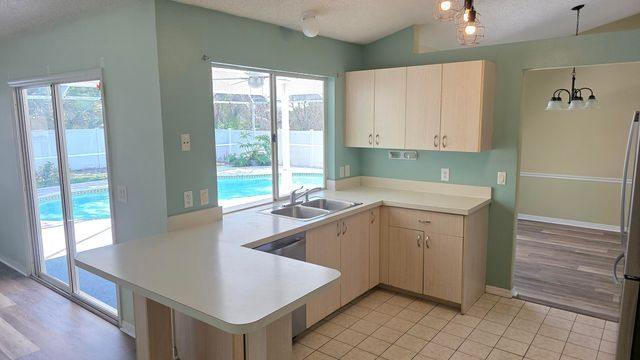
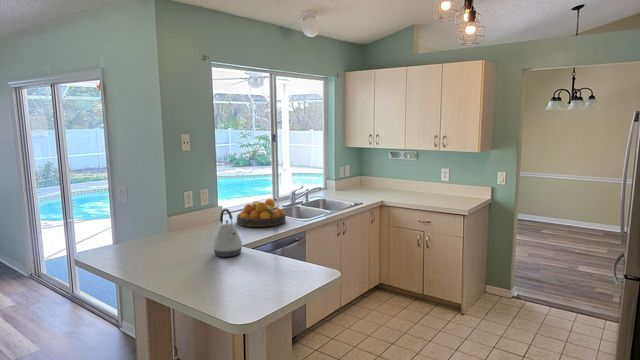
+ kettle [212,208,244,258]
+ fruit bowl [236,197,287,228]
